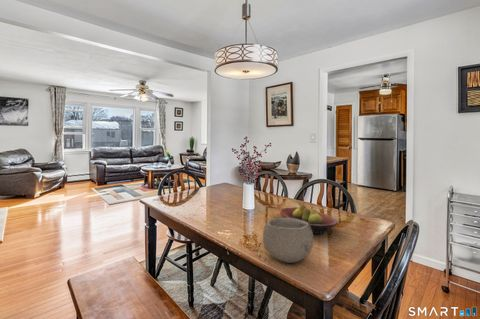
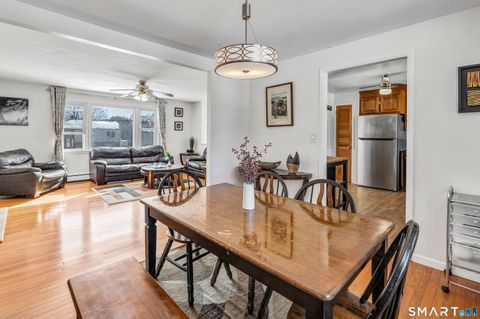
- fruit bowl [279,204,339,235]
- bowl [262,217,315,264]
